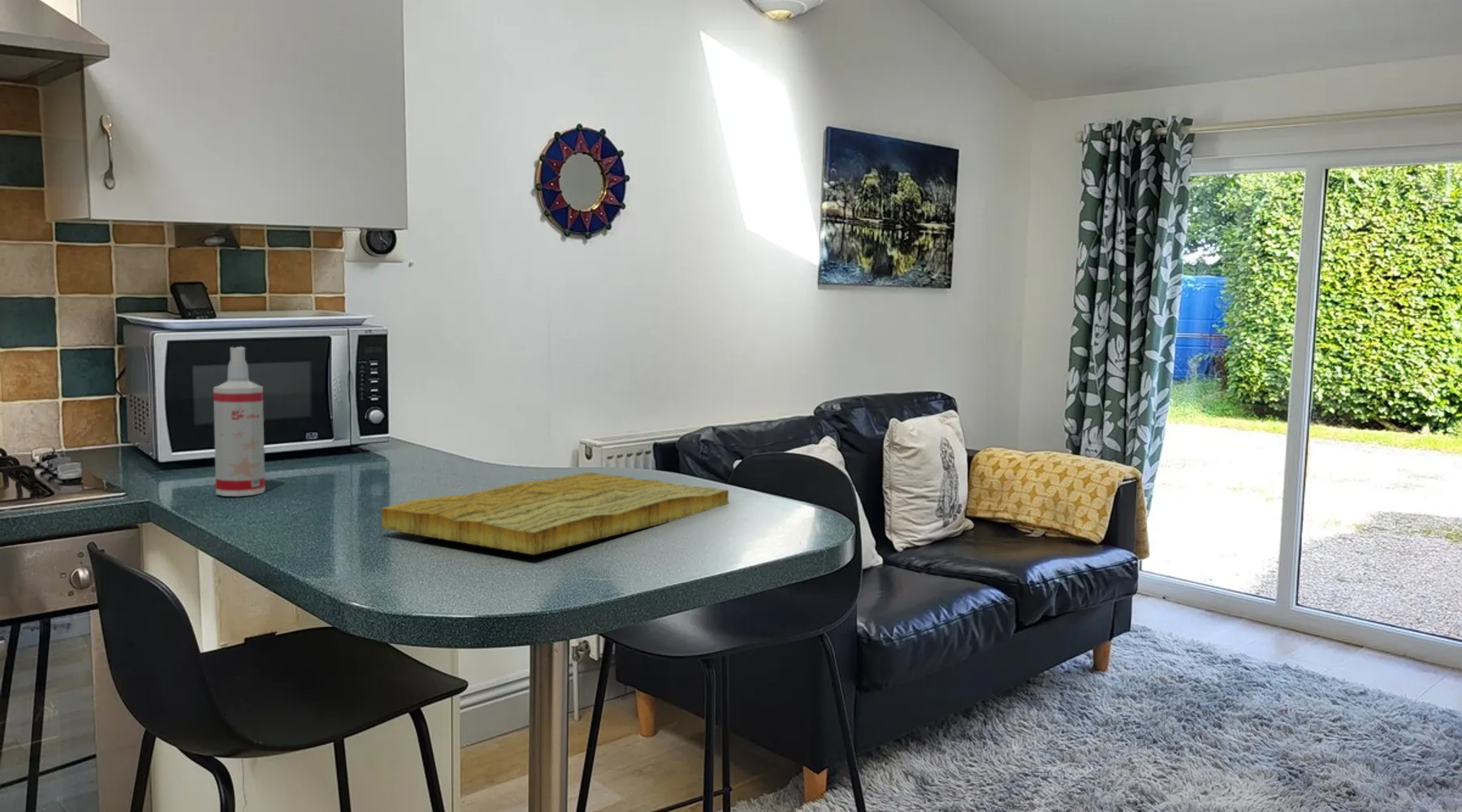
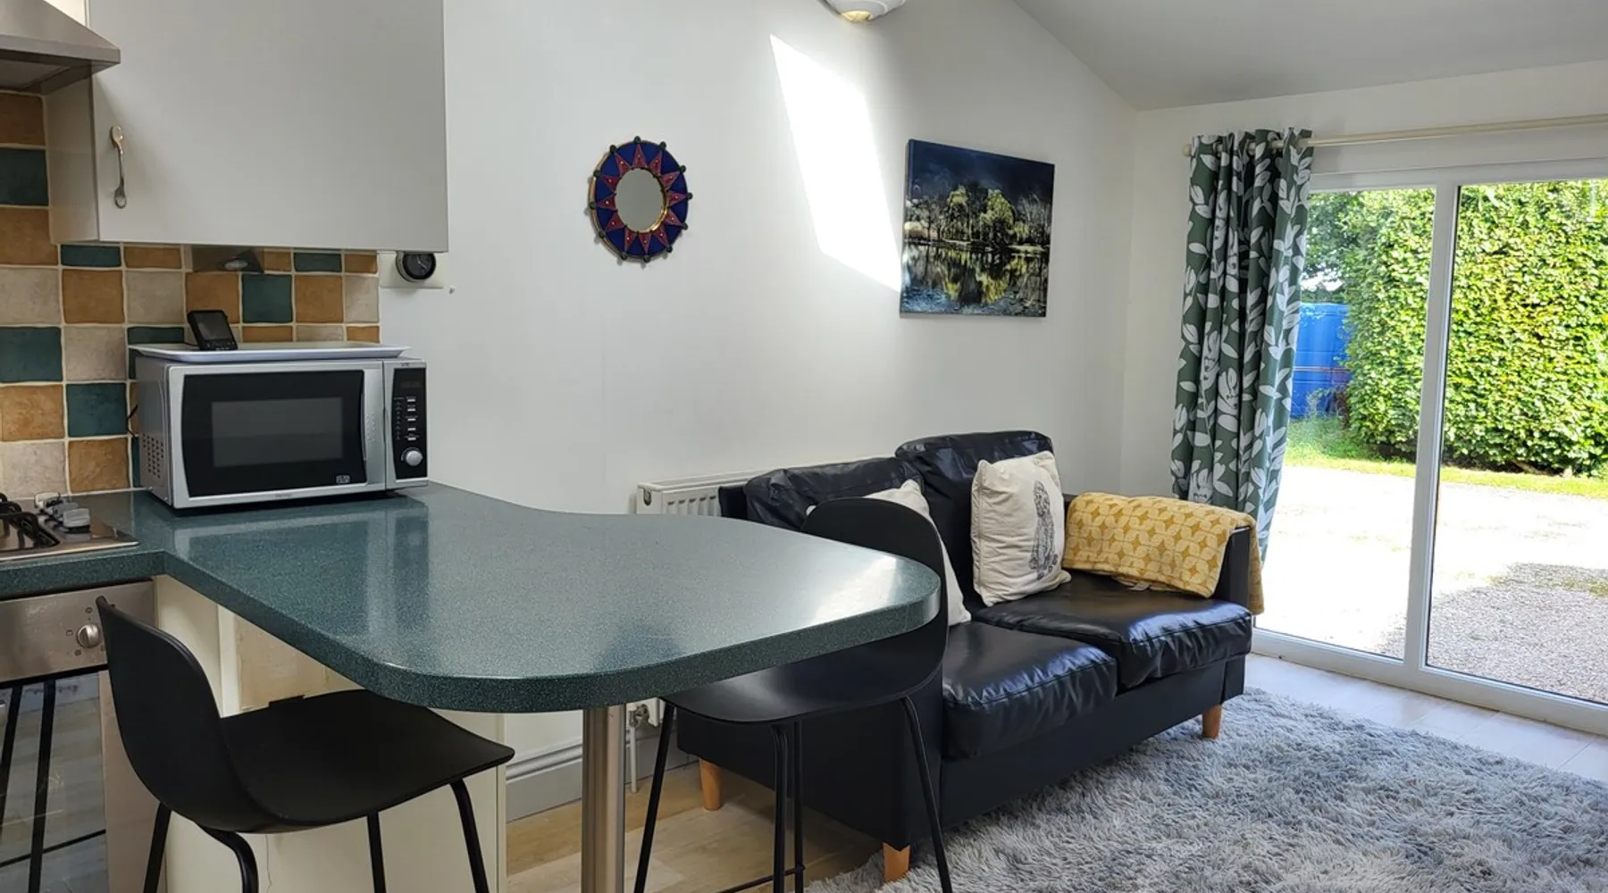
- spray bottle [213,346,266,497]
- cutting board [380,472,729,555]
